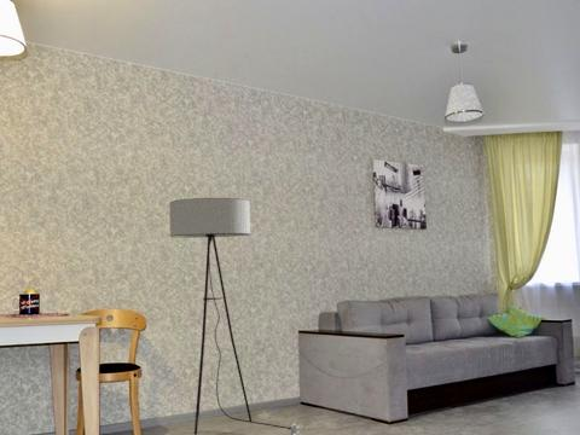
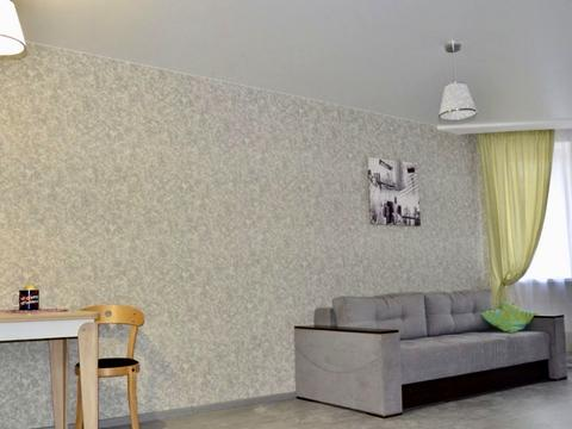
- floor lamp [168,197,304,435]
